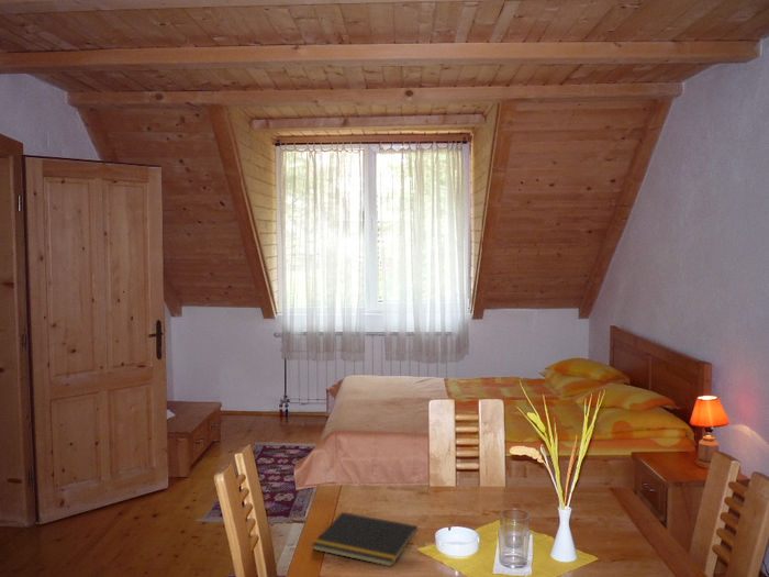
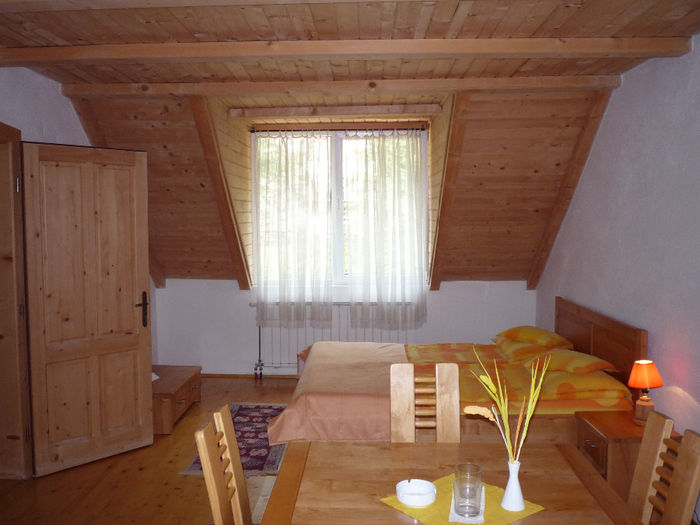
- notepad [311,511,419,568]
